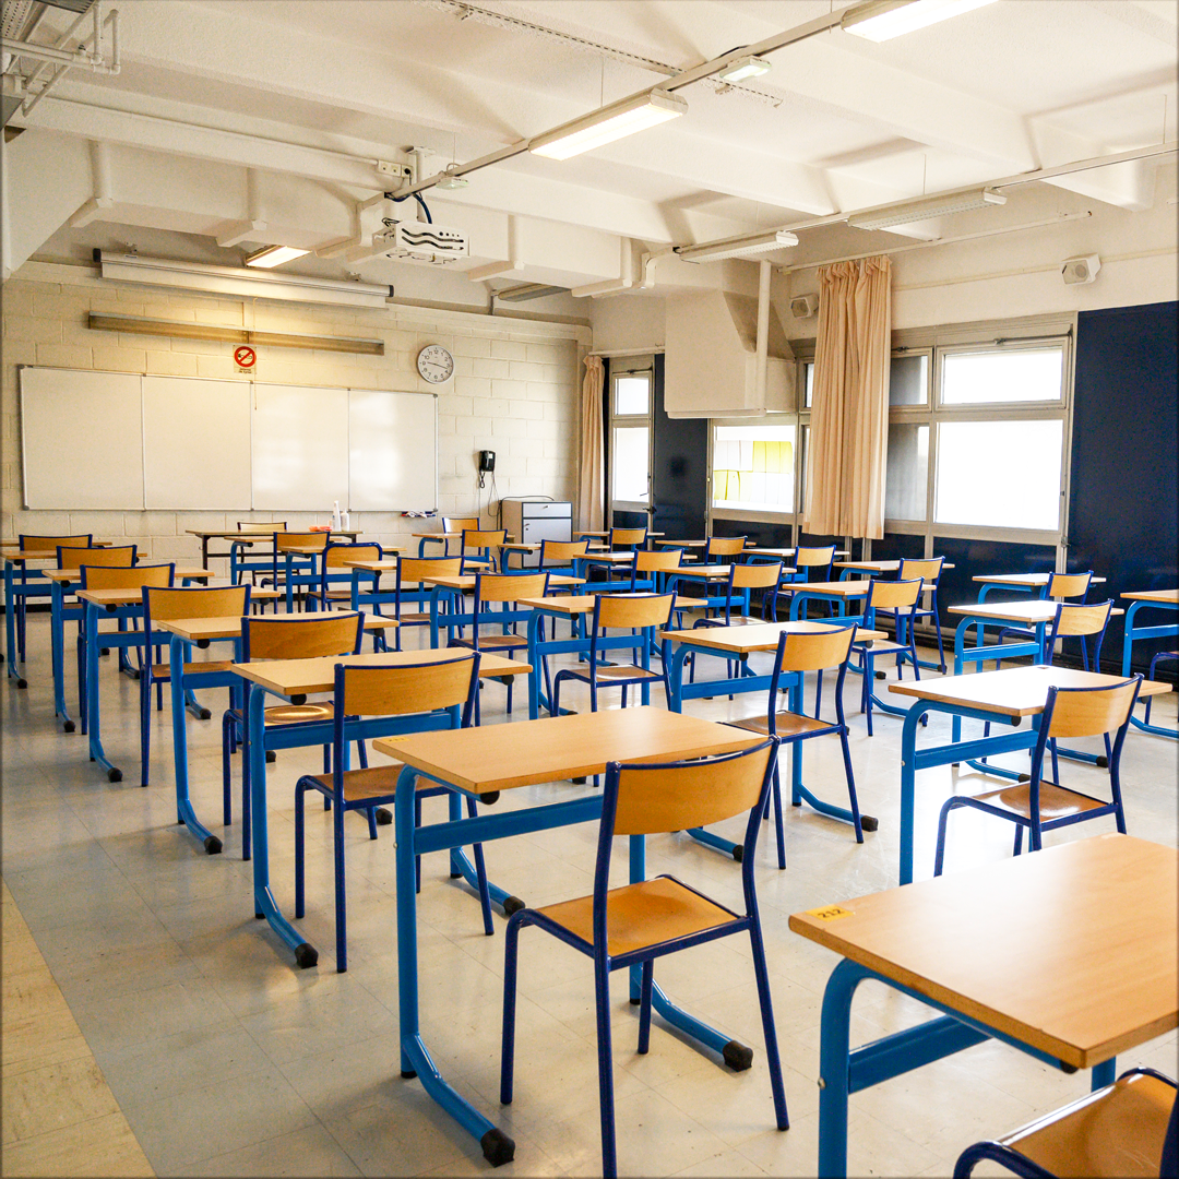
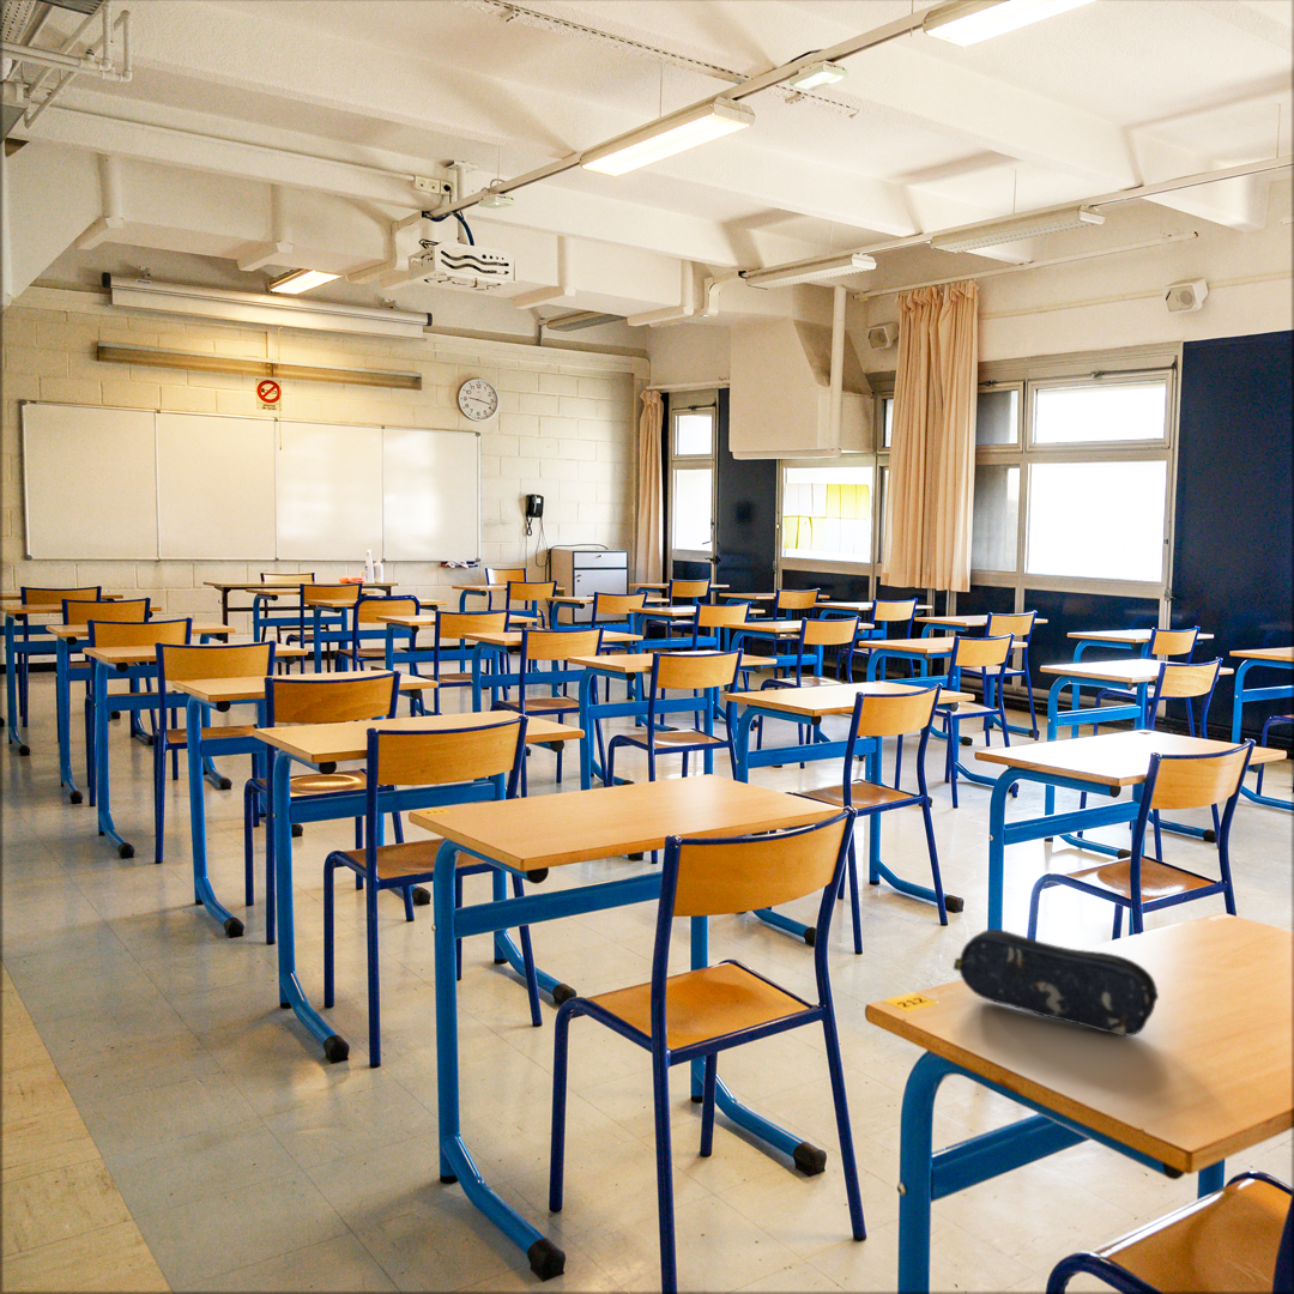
+ pencil case [953,929,1160,1036]
